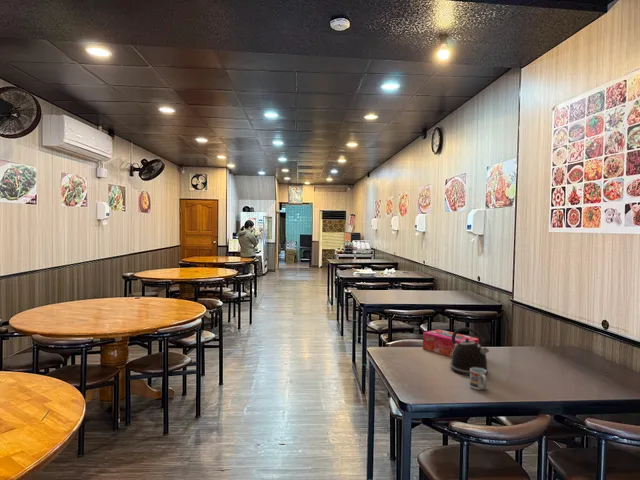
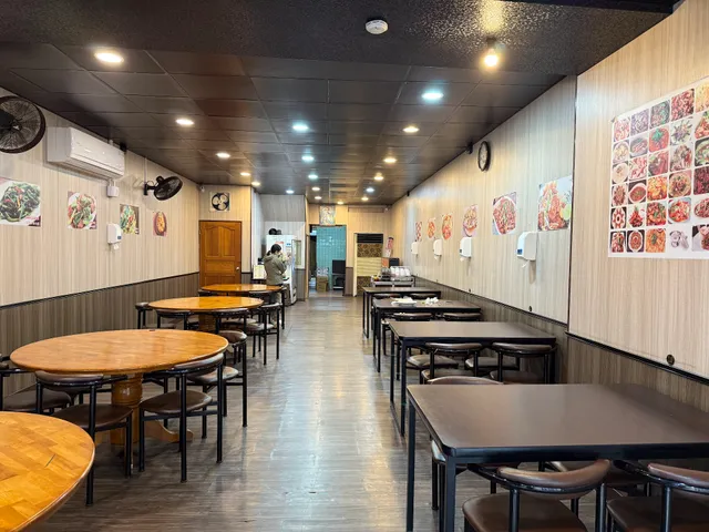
- kettle [449,326,490,377]
- tissue box [422,328,479,358]
- cup [469,368,488,391]
